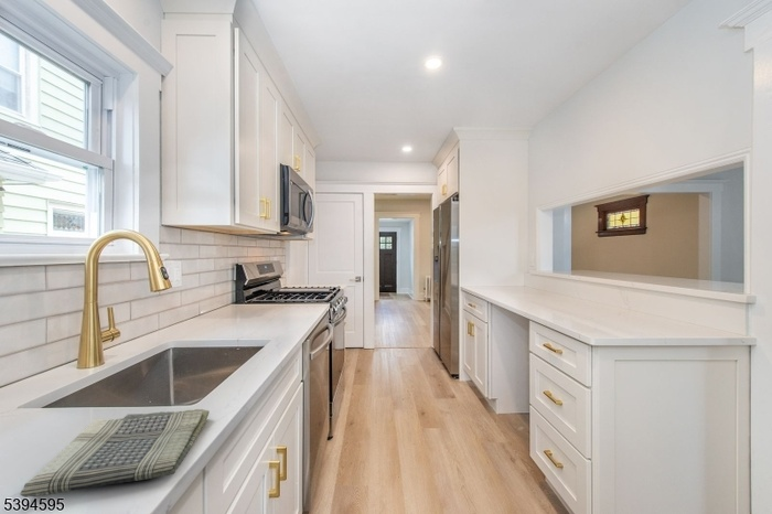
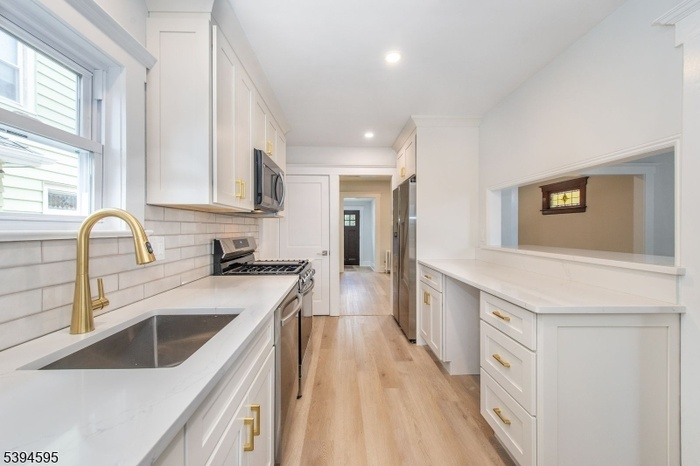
- dish towel [19,408,211,499]
